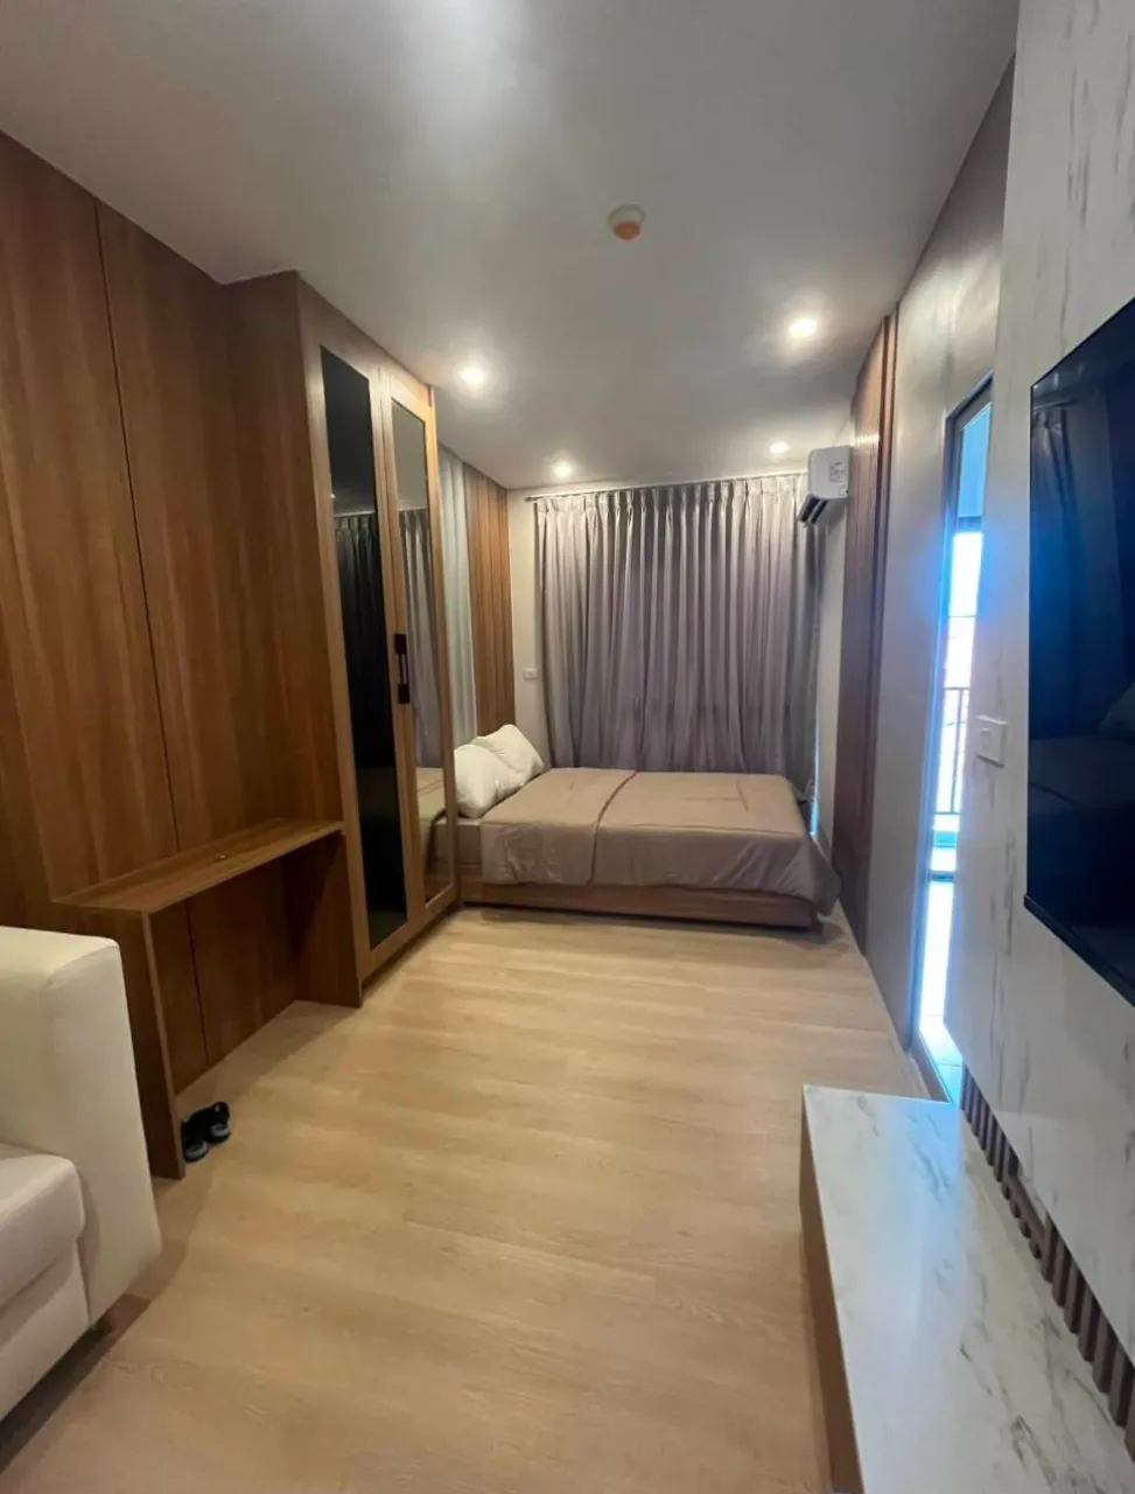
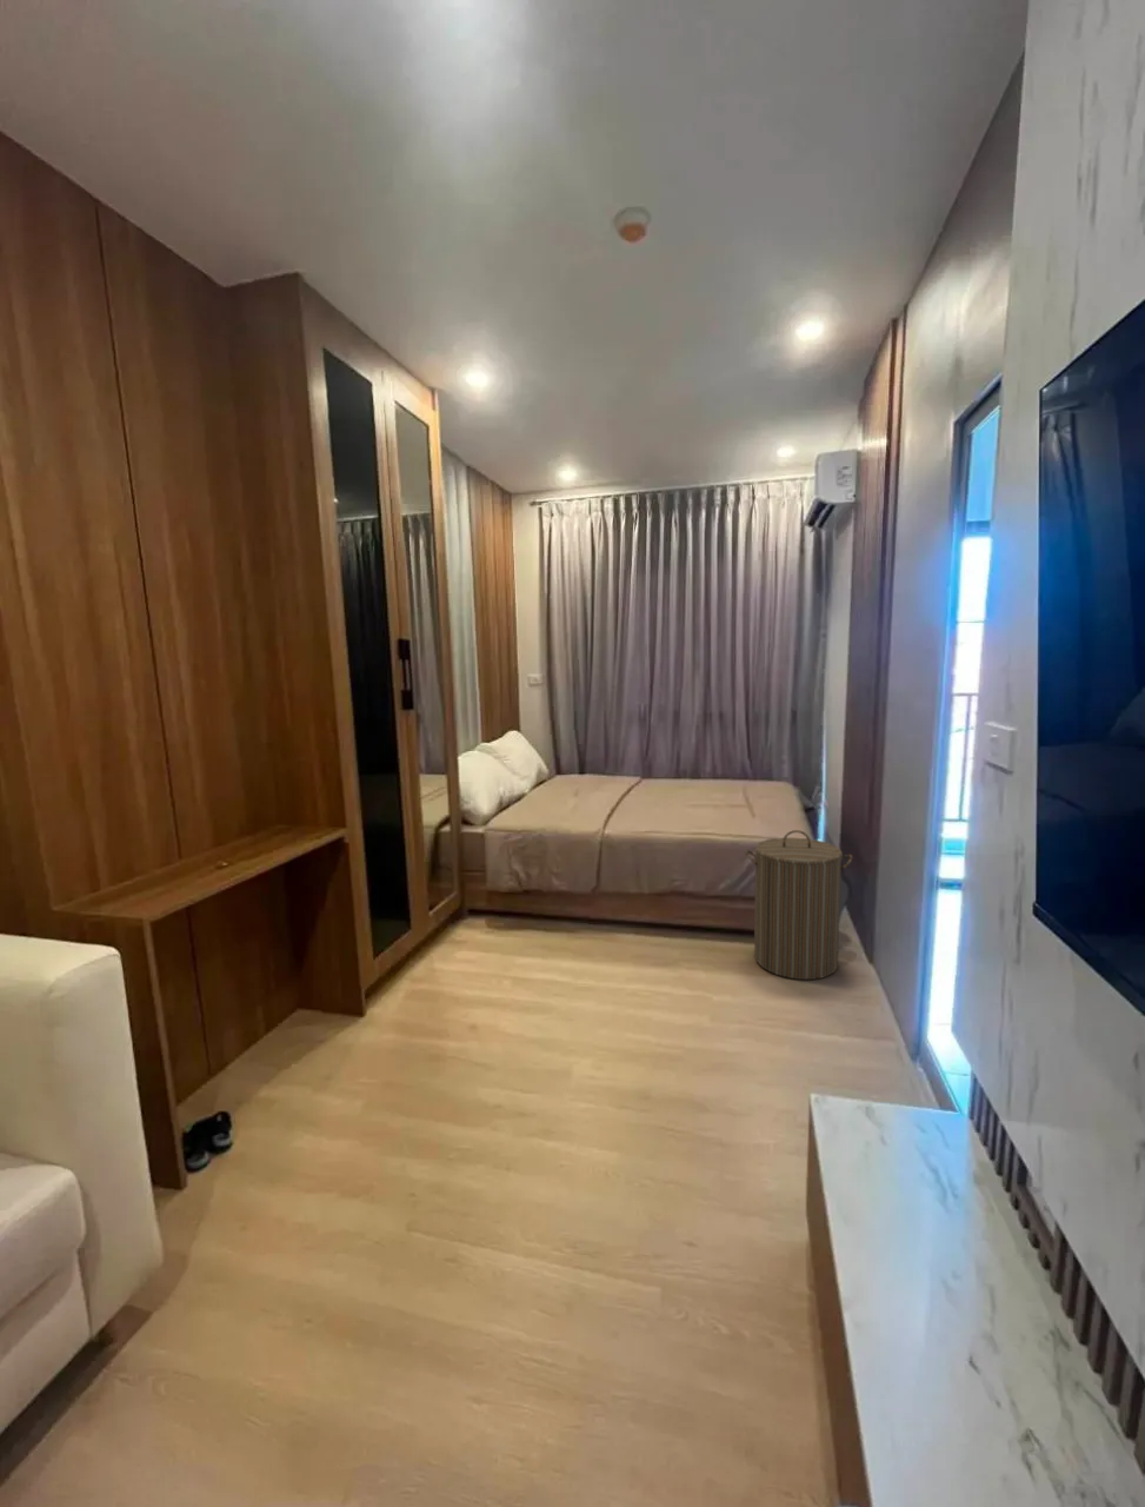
+ laundry hamper [743,829,853,980]
